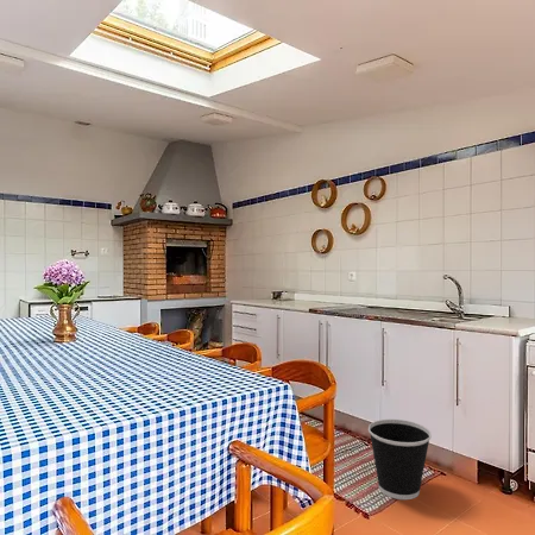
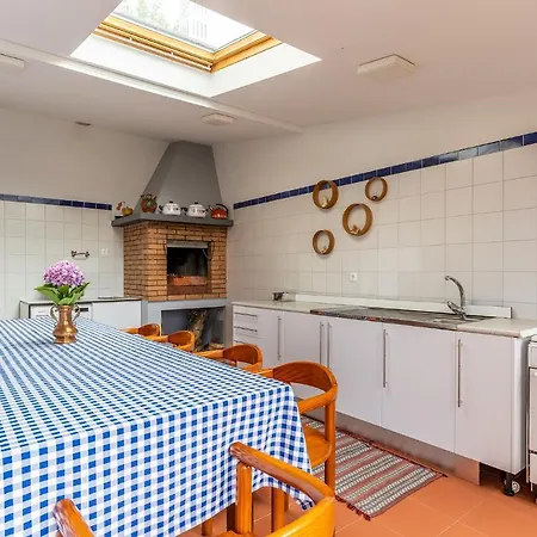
- wastebasket [367,418,433,501]
